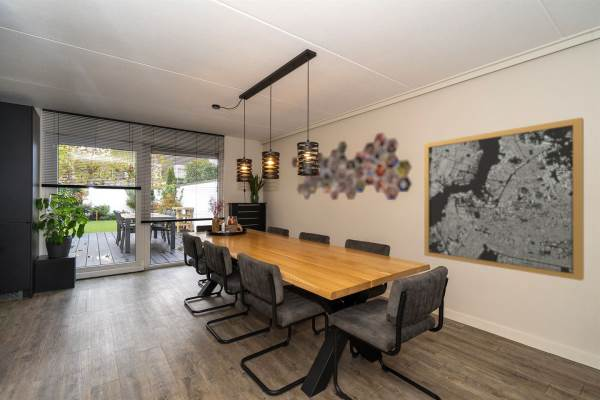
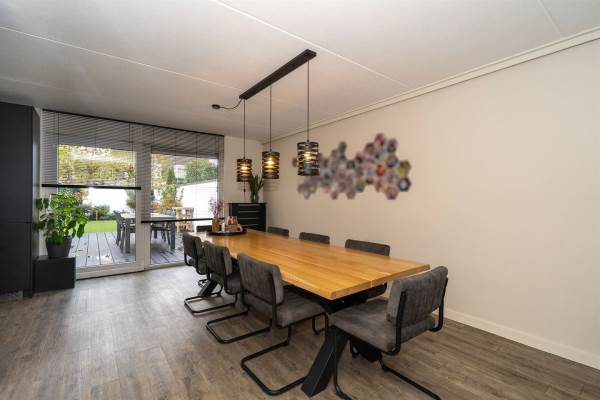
- wall art [423,116,585,282]
